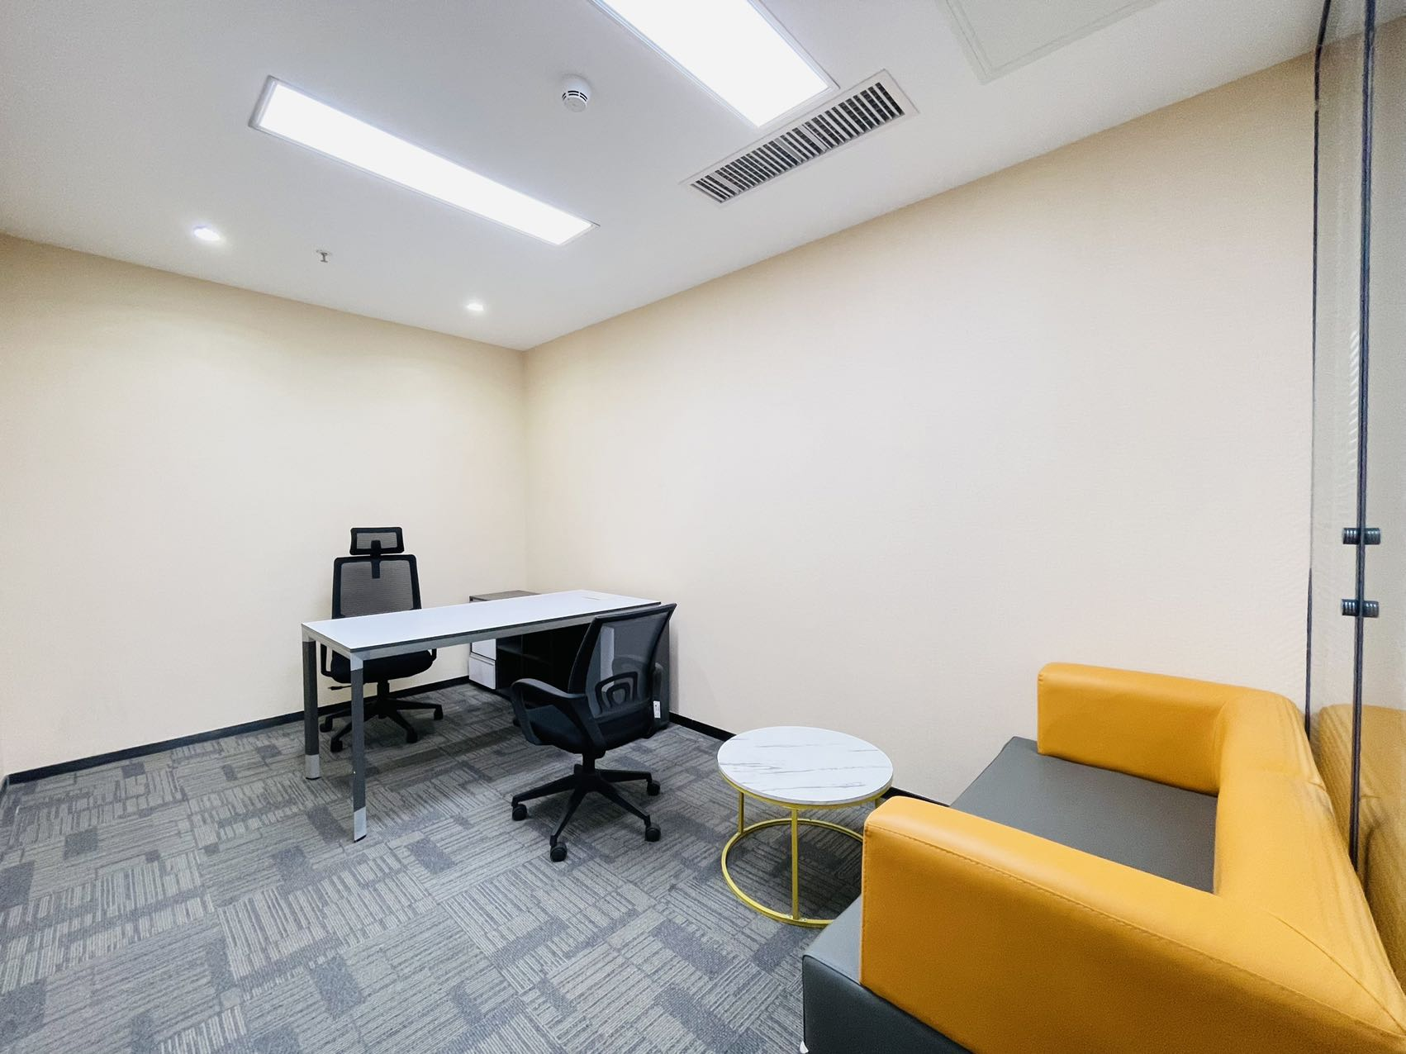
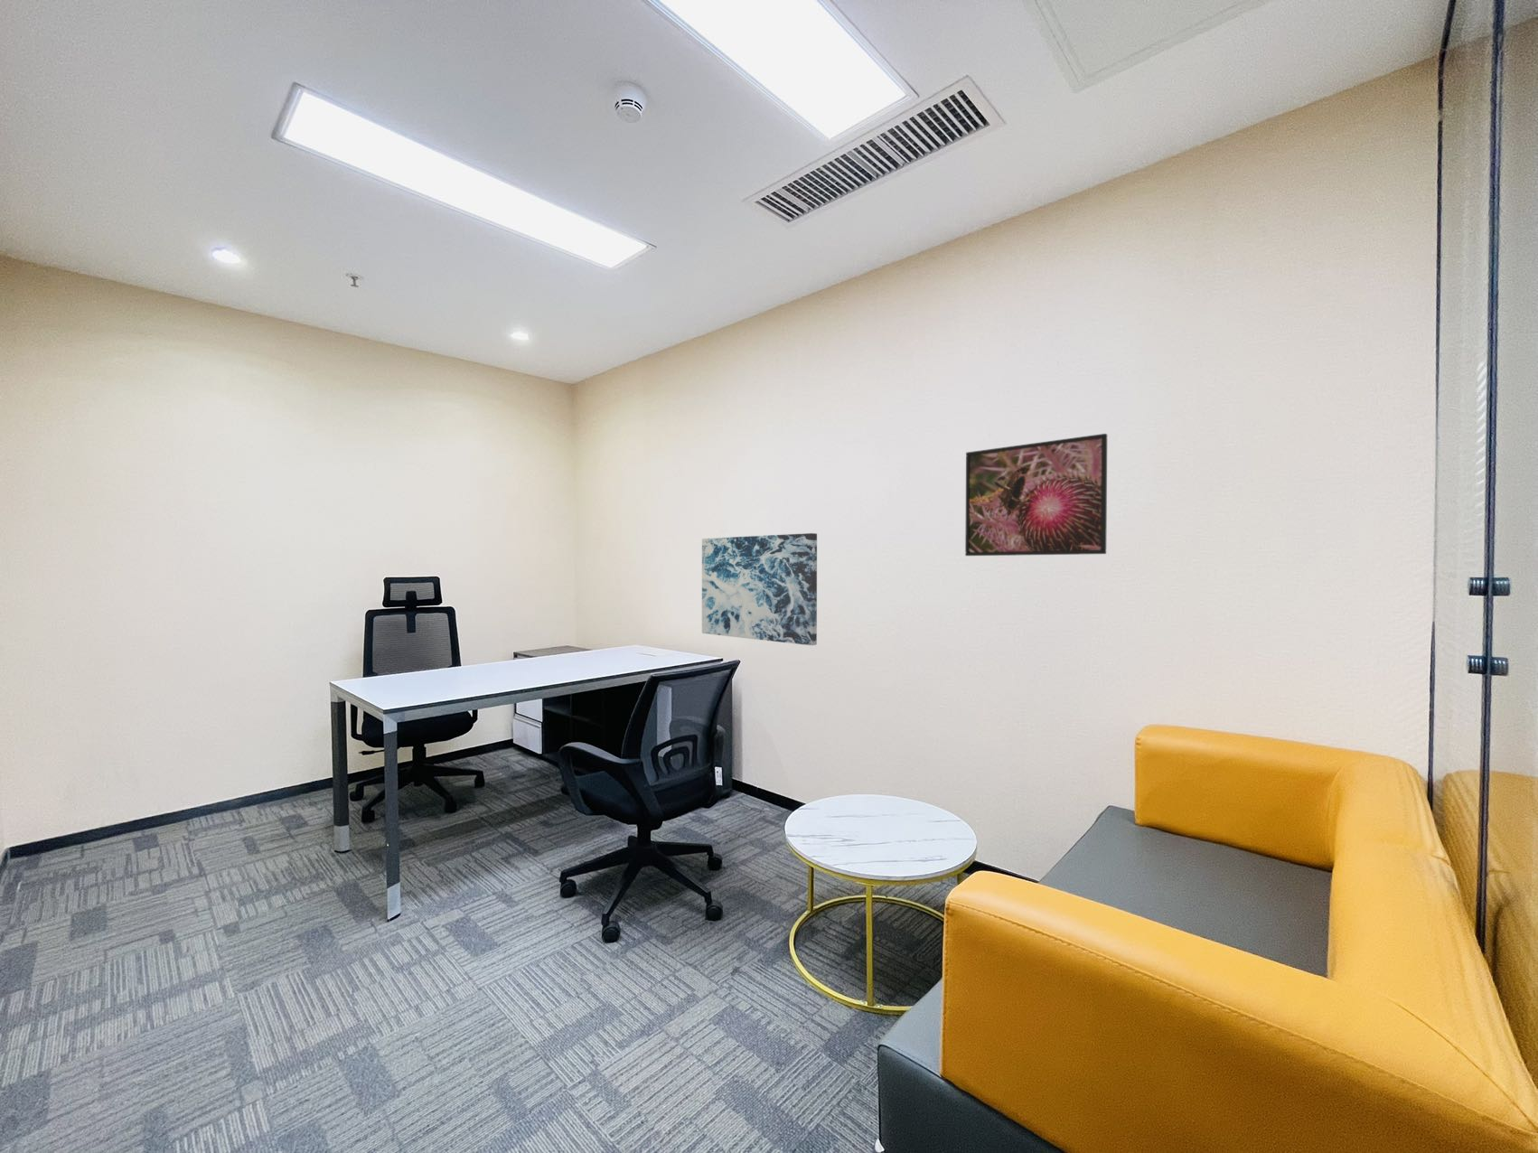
+ wall art [701,532,817,646]
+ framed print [964,432,1108,557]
